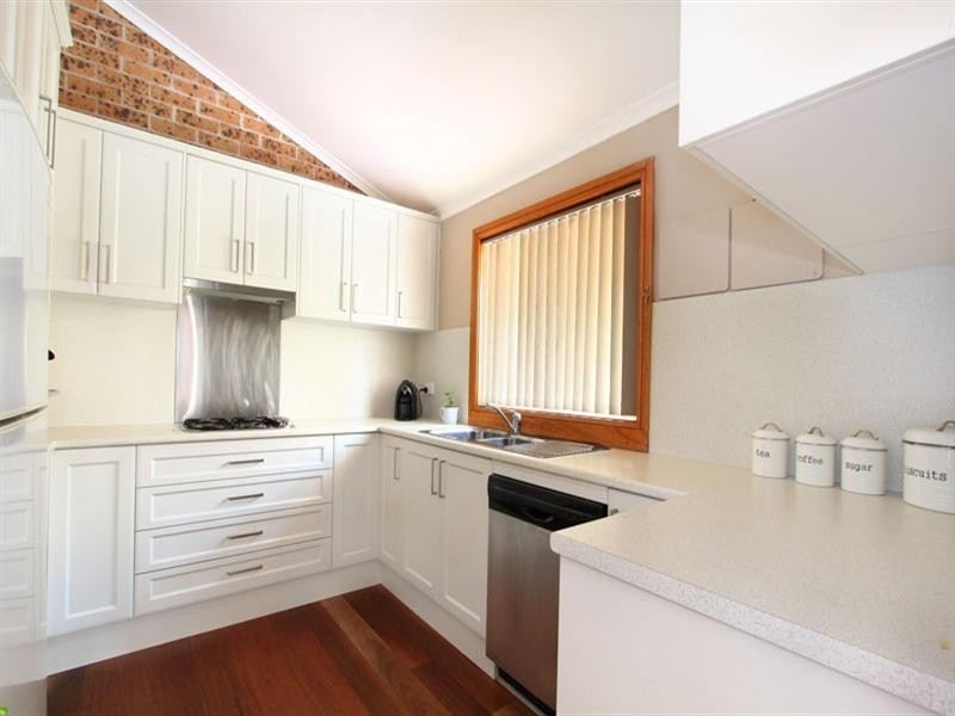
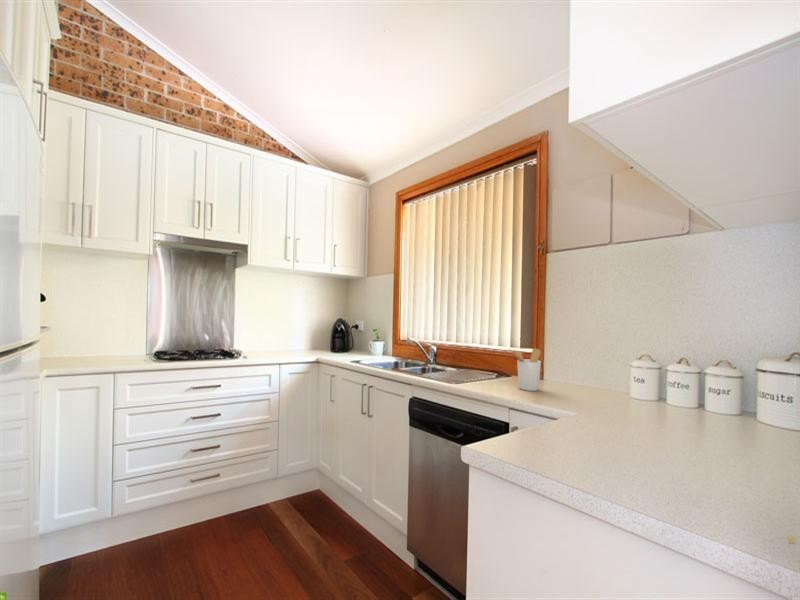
+ utensil holder [508,347,542,392]
